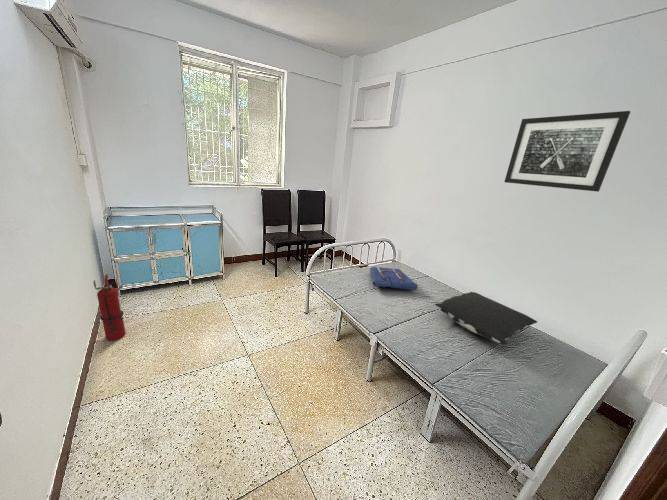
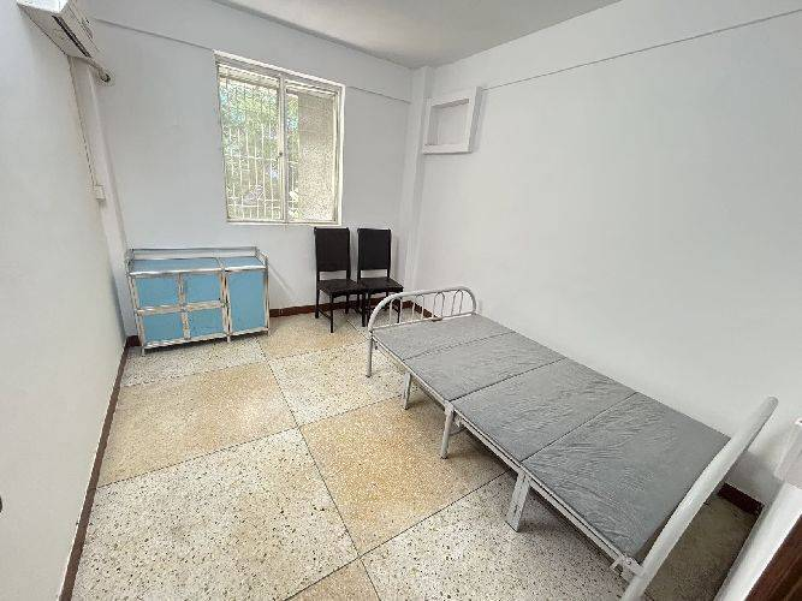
- pillow [434,291,538,345]
- fire extinguisher [92,274,126,341]
- wall art [503,110,631,193]
- tote bag [369,266,418,291]
